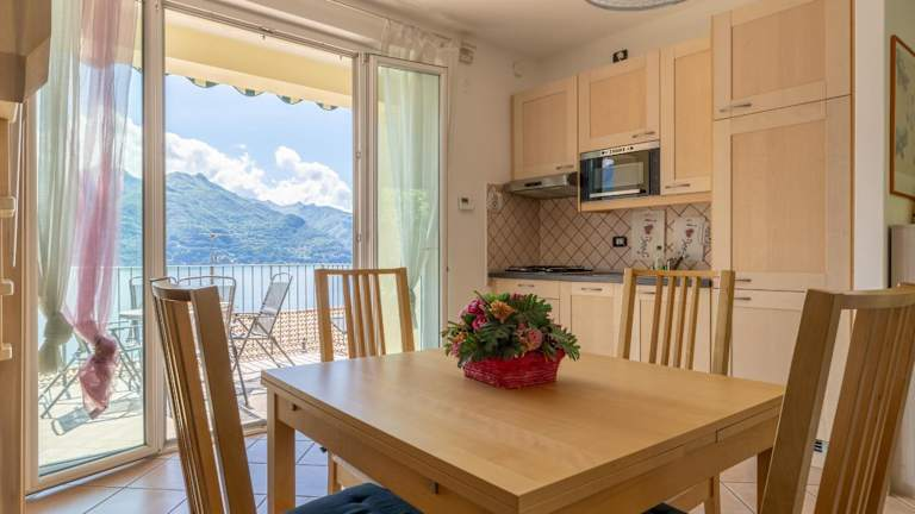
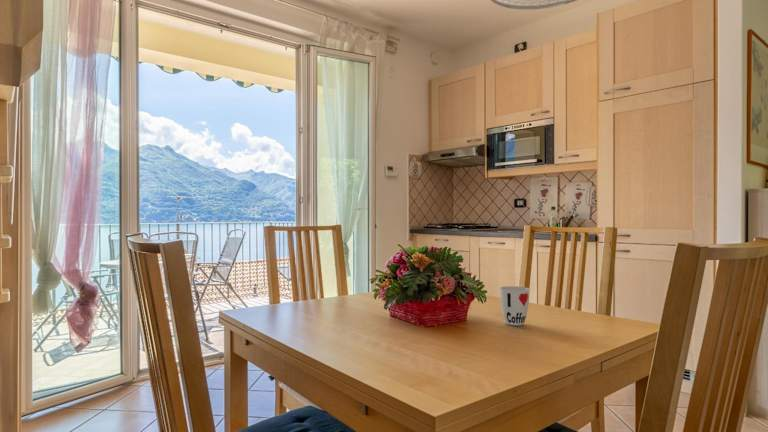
+ cup [499,285,530,326]
